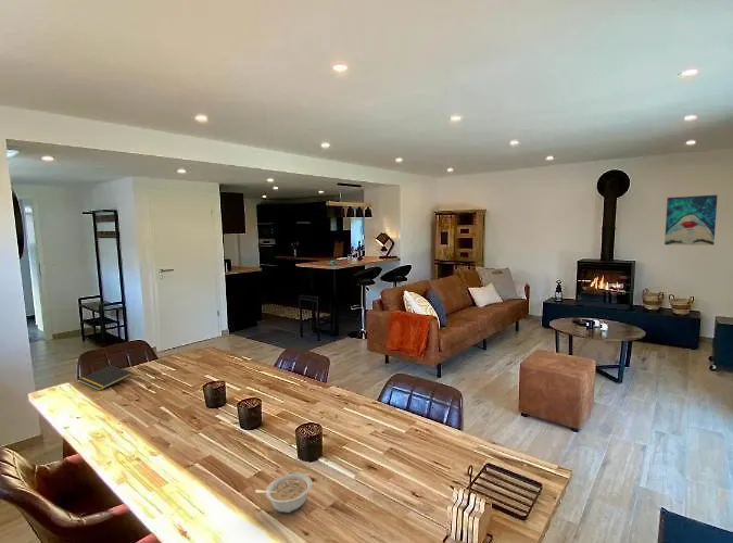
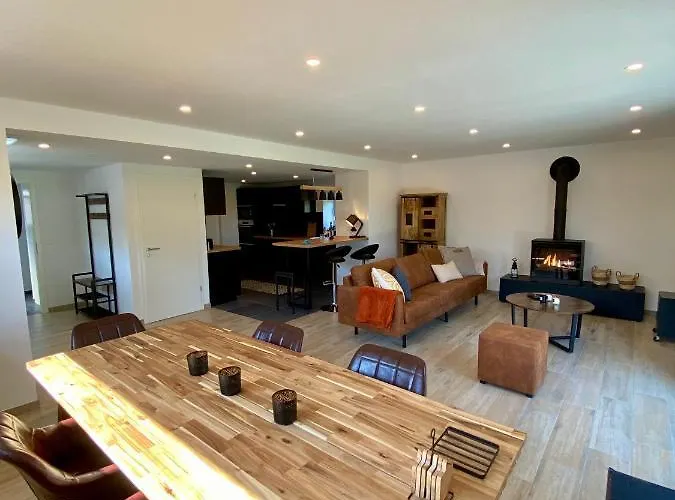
- notepad [77,364,134,392]
- legume [254,472,313,514]
- wall art [664,194,719,247]
